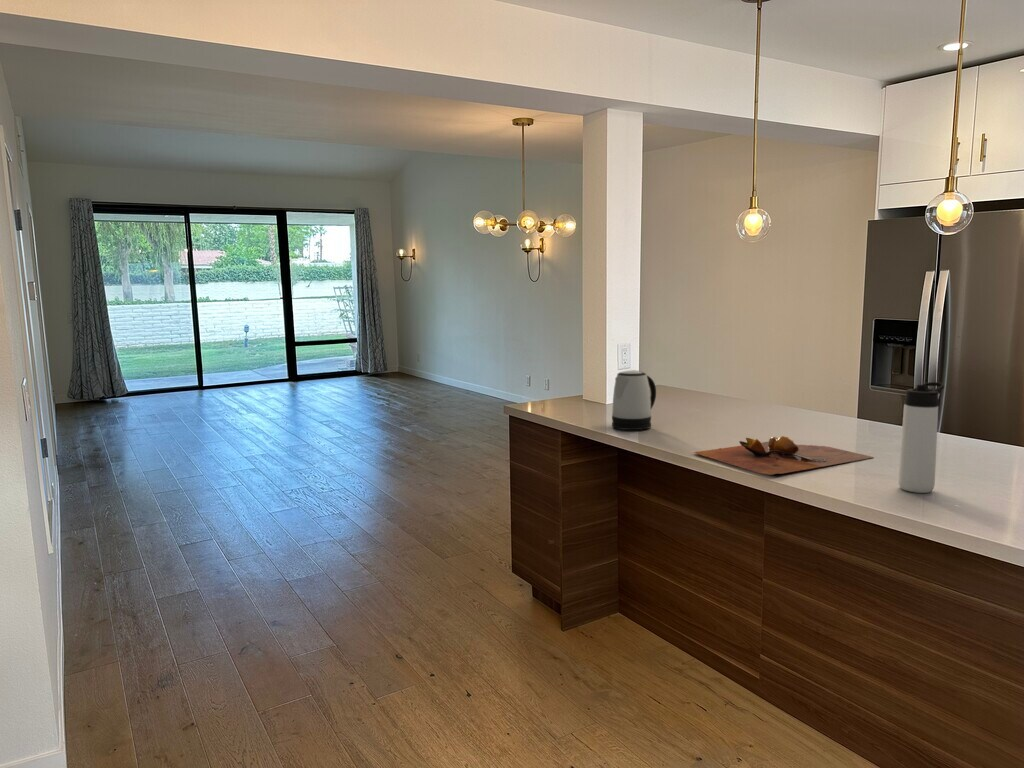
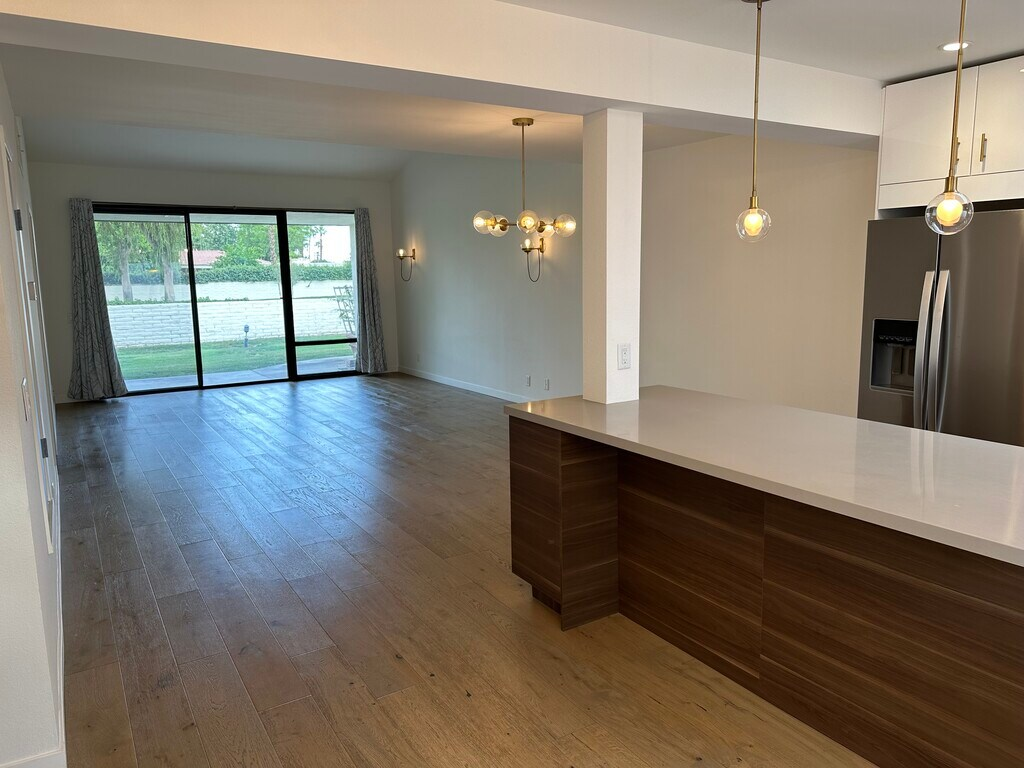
- kettle [611,369,657,431]
- cutting board [693,435,874,476]
- thermos bottle [897,381,945,494]
